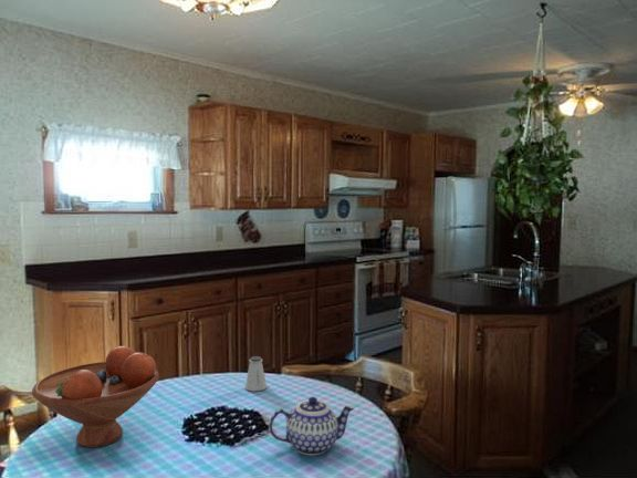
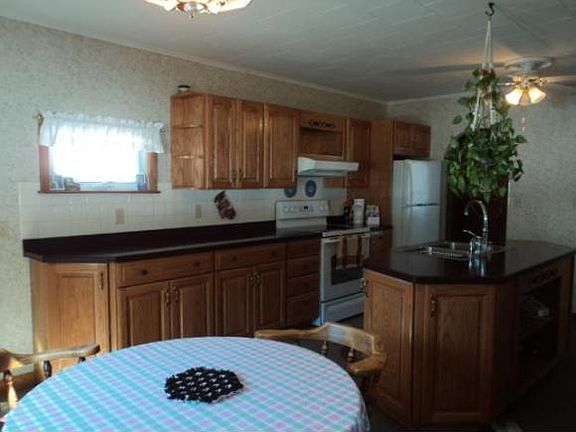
- teapot [268,396,355,457]
- saltshaker [244,355,268,393]
- fruit bowl [31,345,160,448]
